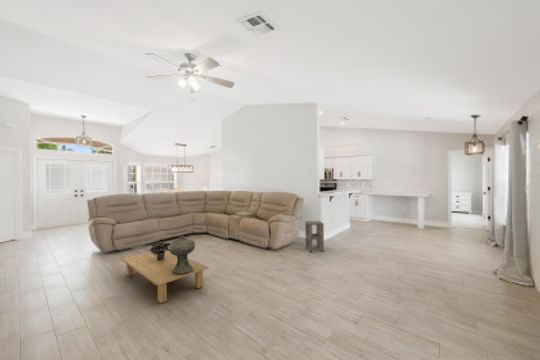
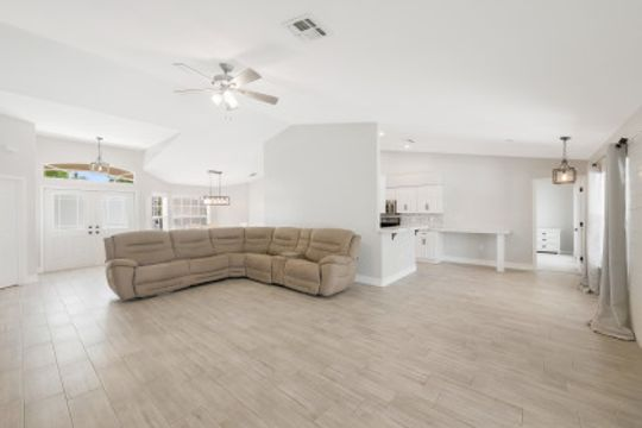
- vessel [168,235,196,274]
- potted plant [147,241,171,261]
- side table [304,220,325,253]
- coffee table [120,250,210,304]
